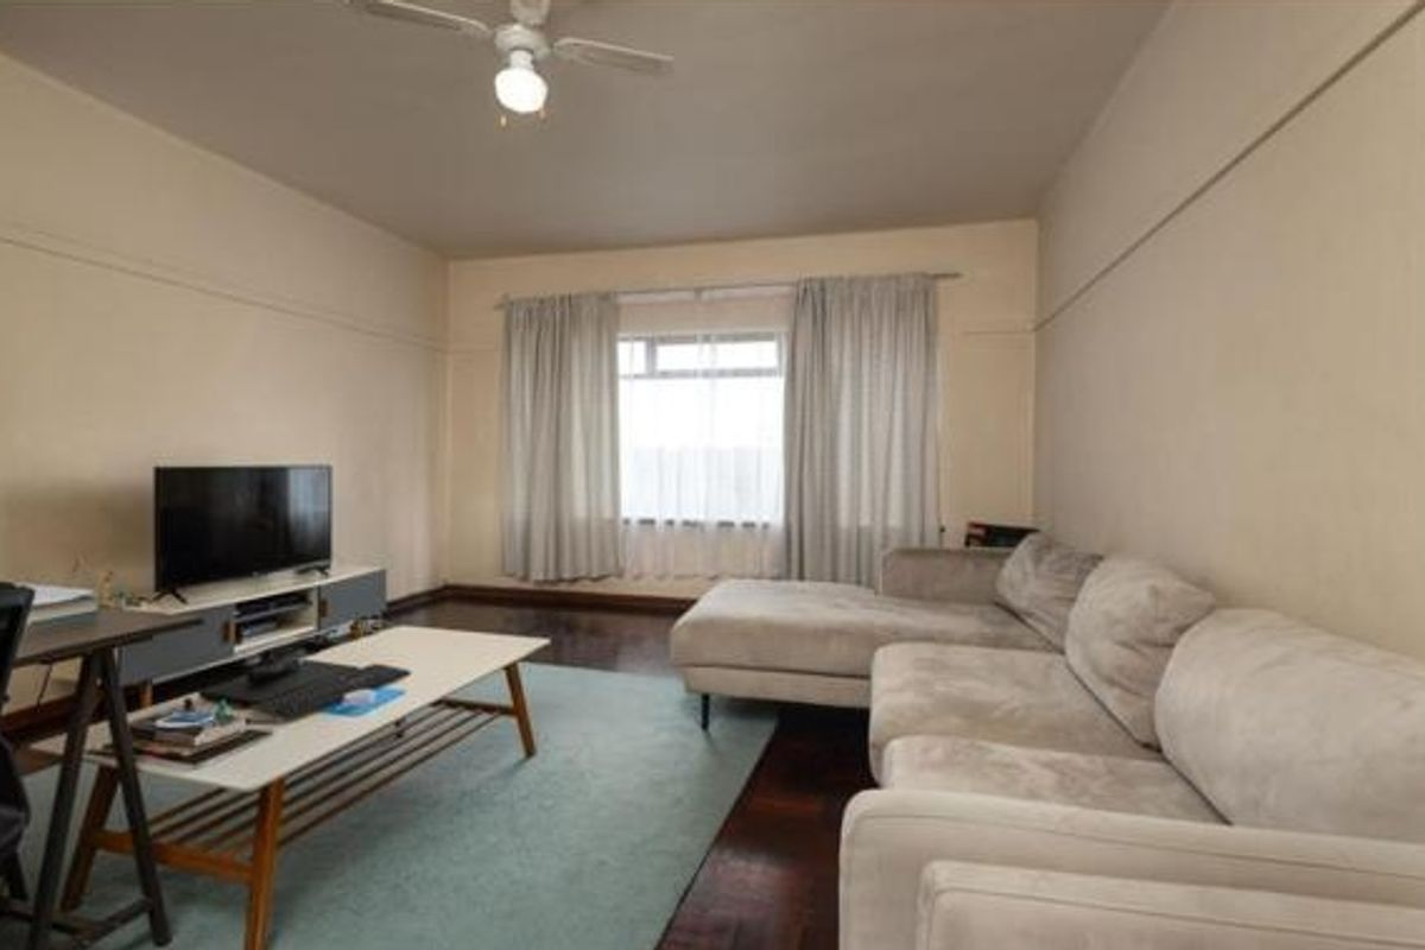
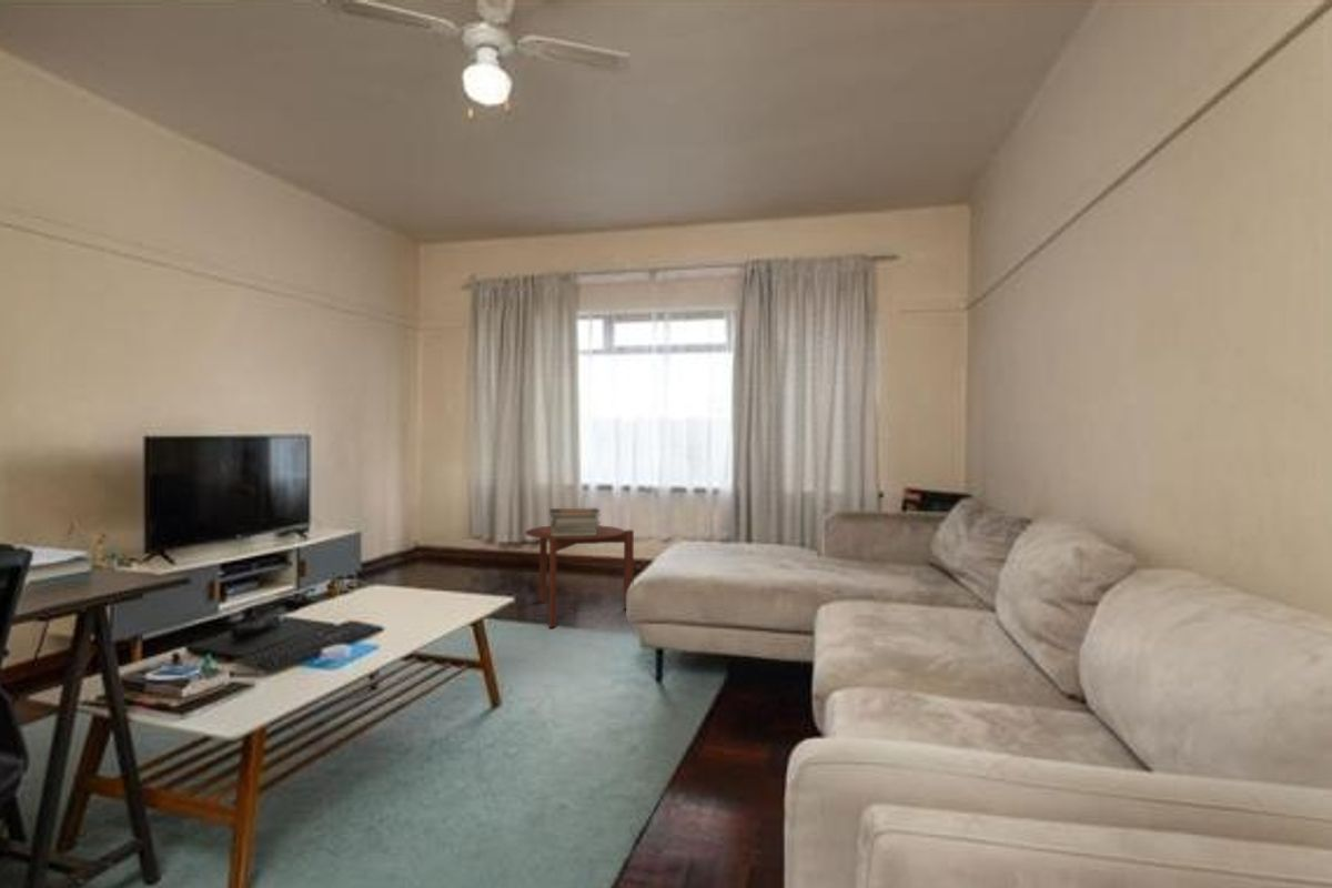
+ book stack [548,507,602,536]
+ side table [524,525,635,628]
